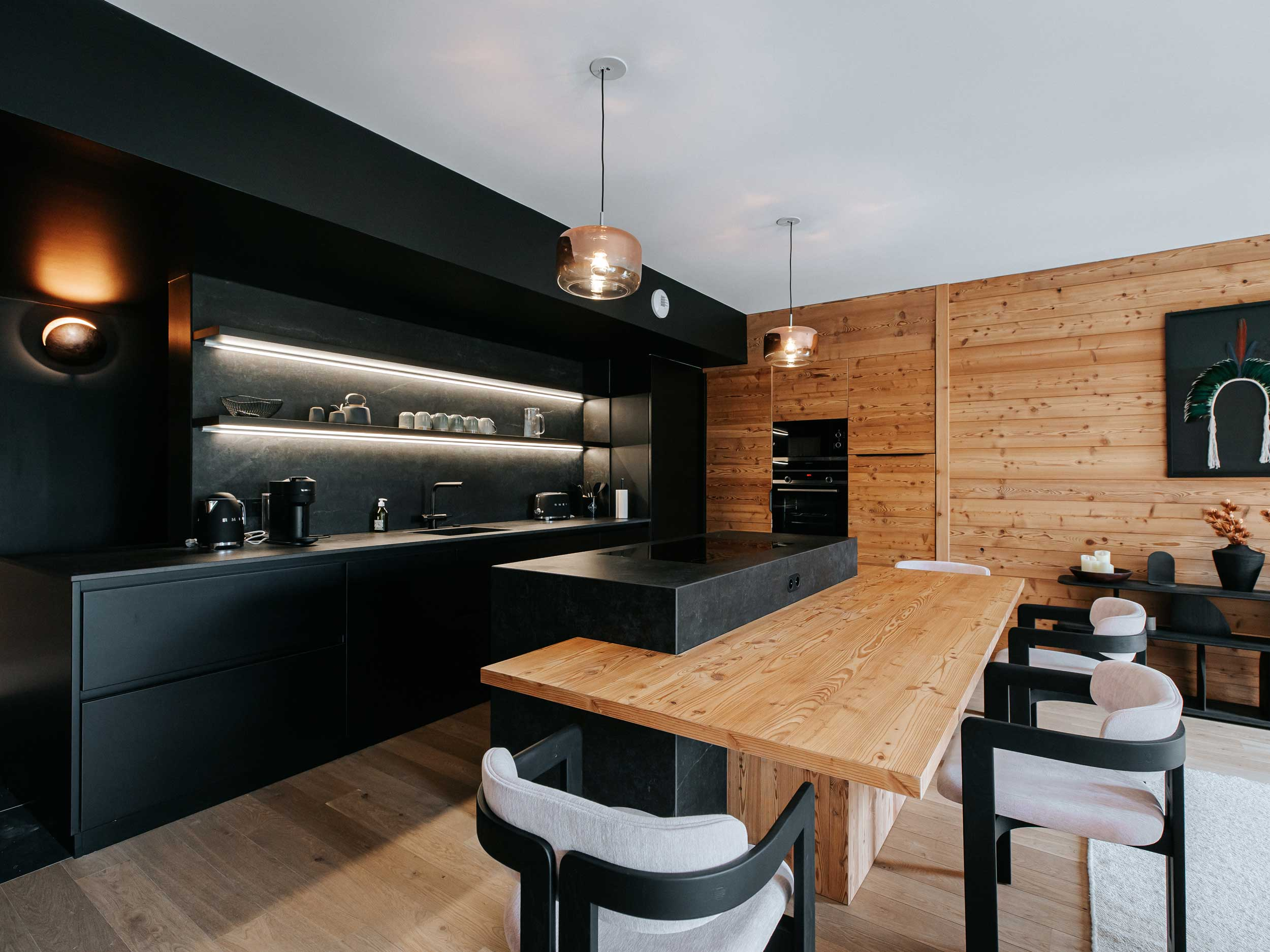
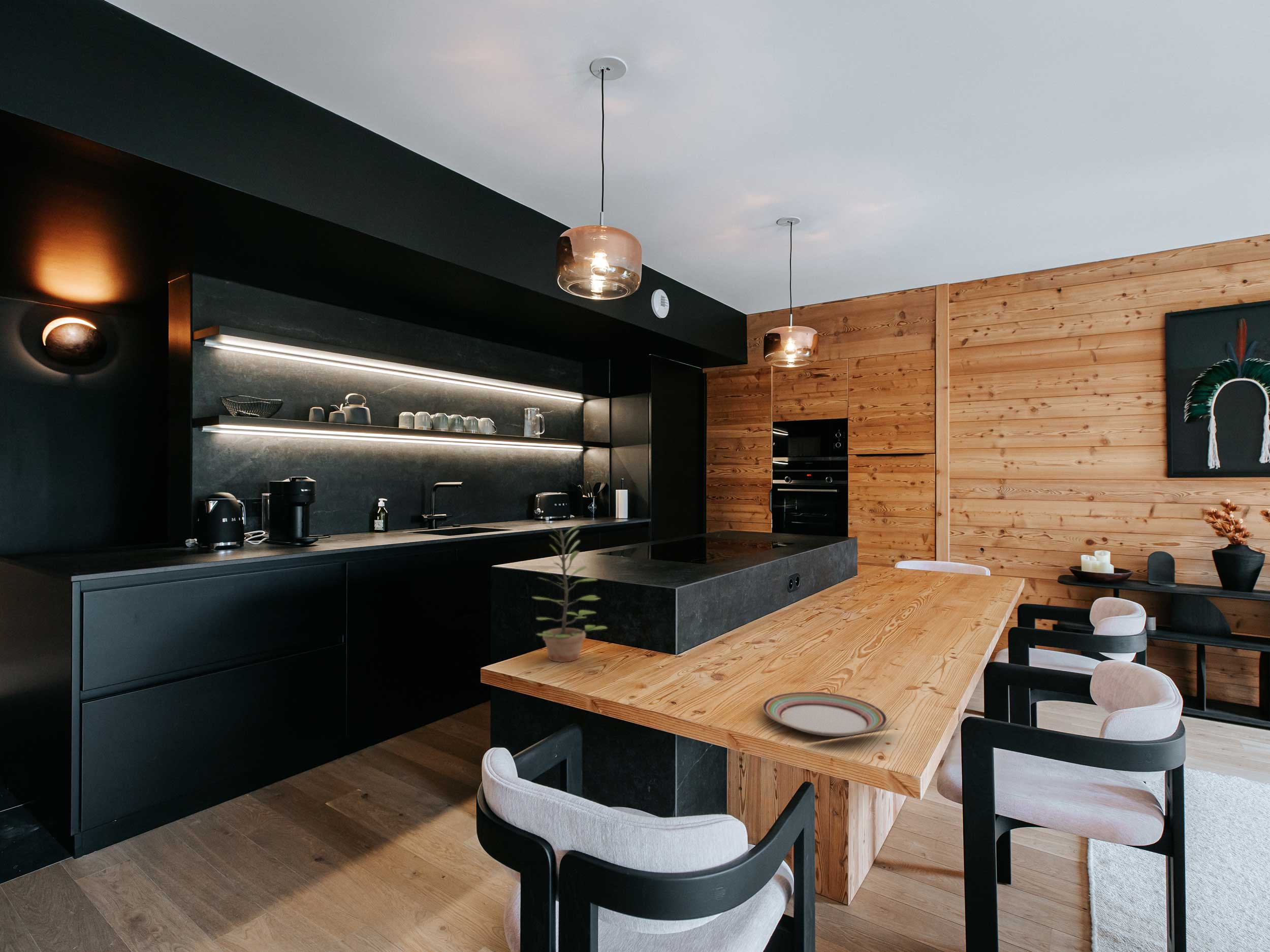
+ plate [762,692,887,737]
+ plant [532,522,608,663]
